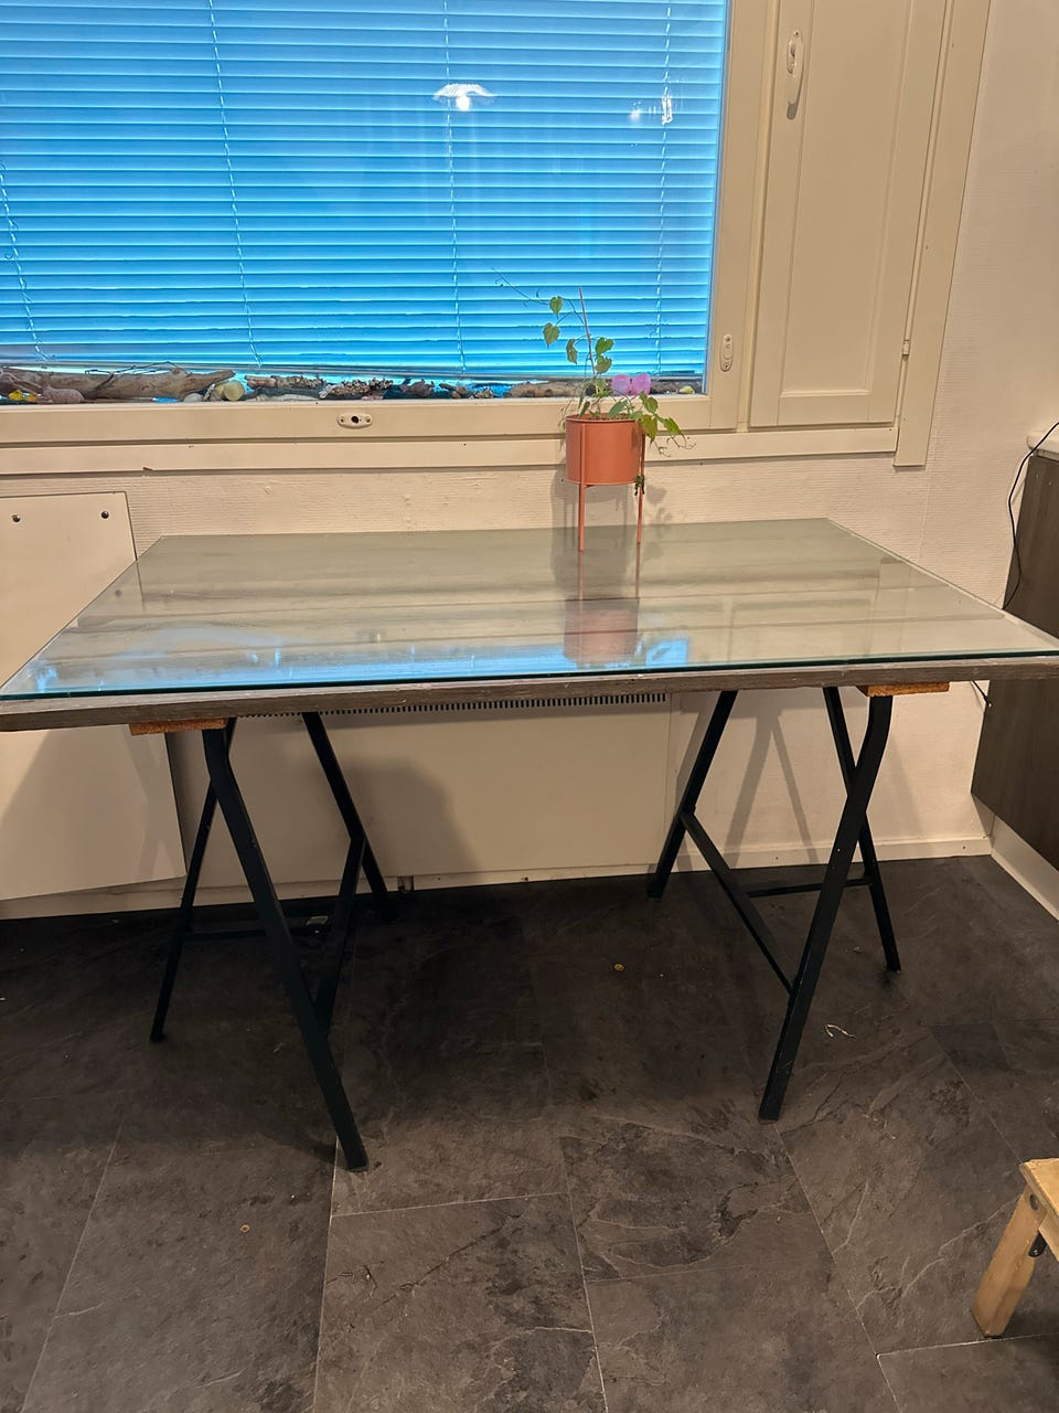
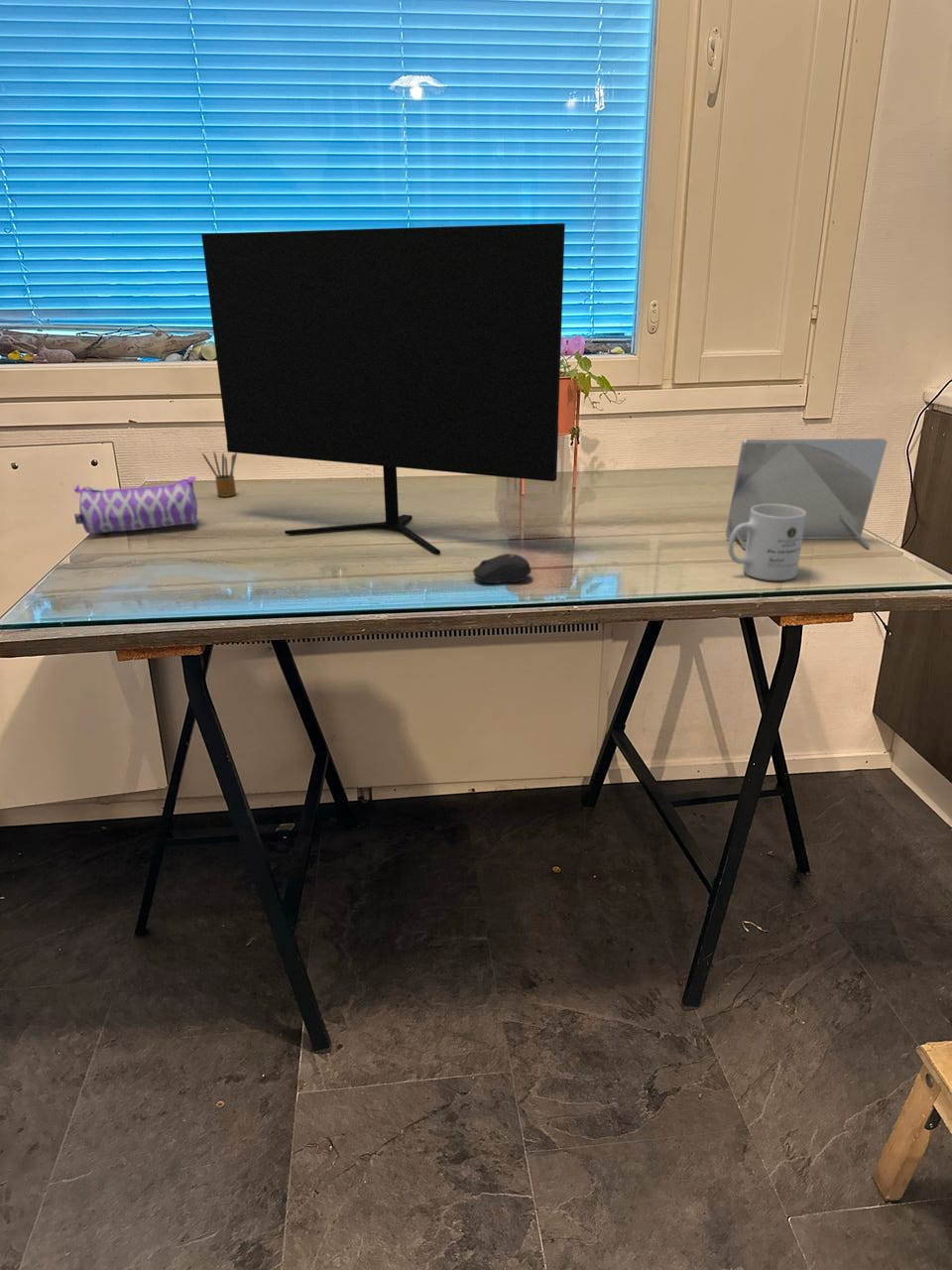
+ monitor [200,222,566,555]
+ mug [728,504,806,581]
+ computer mouse [472,553,533,584]
+ pencil box [201,451,238,498]
+ photo frame [725,438,888,550]
+ pencil case [73,475,198,535]
